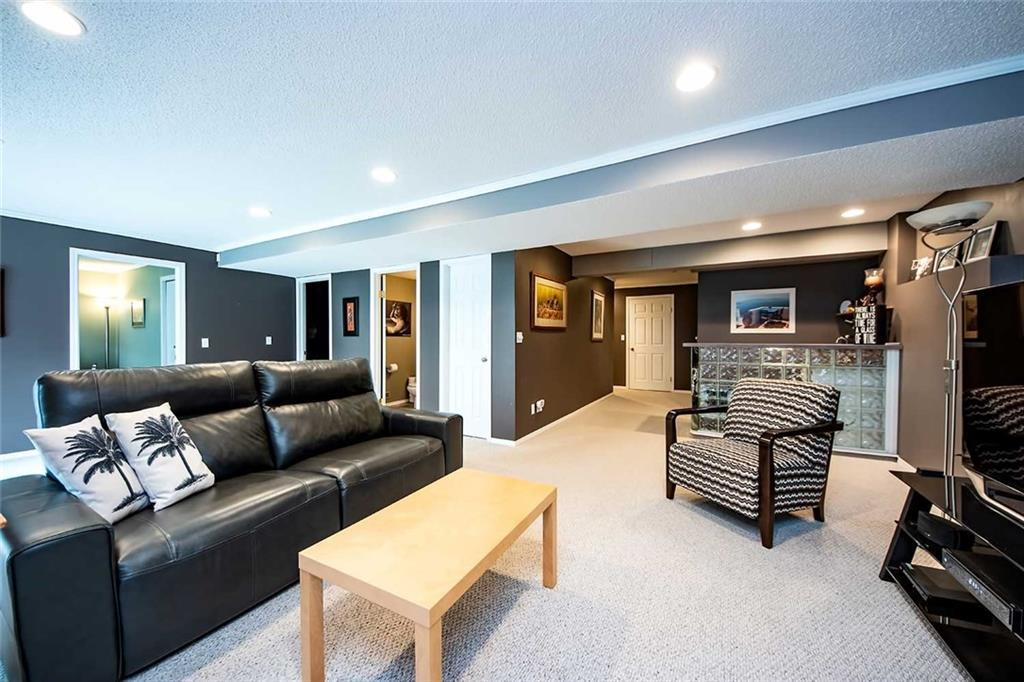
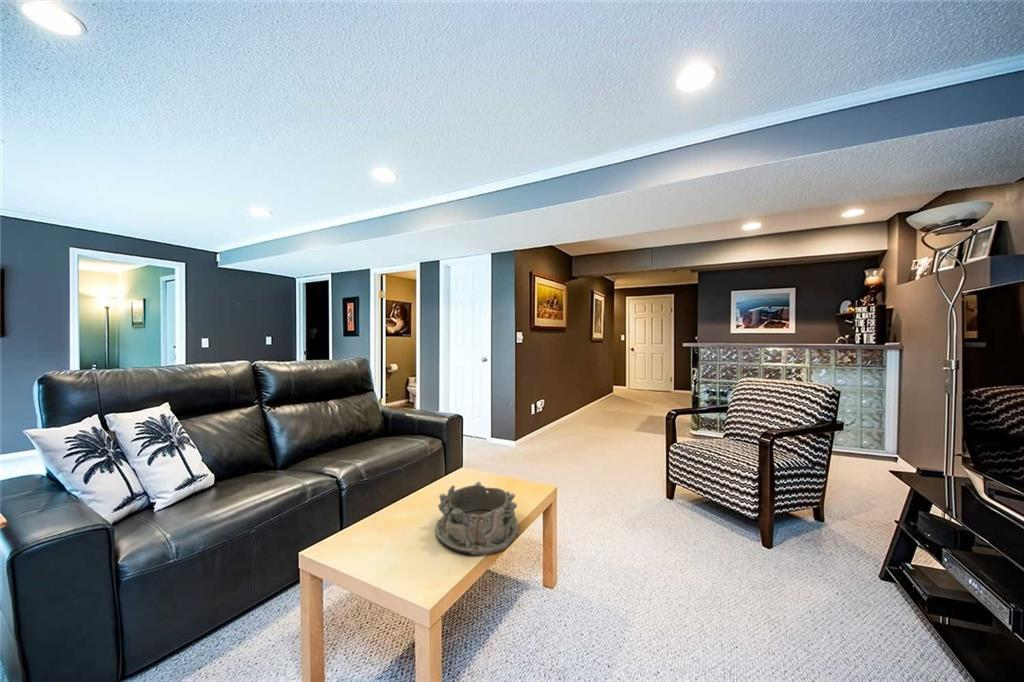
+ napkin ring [434,481,520,556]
